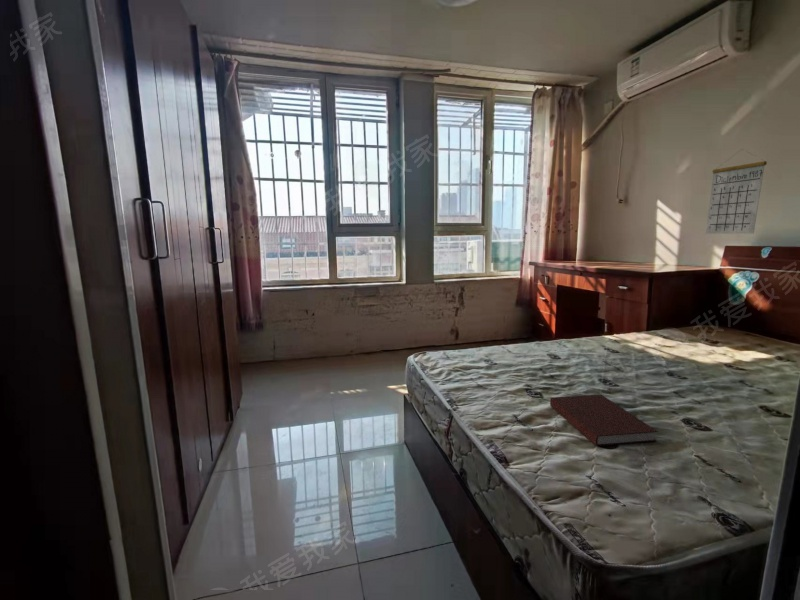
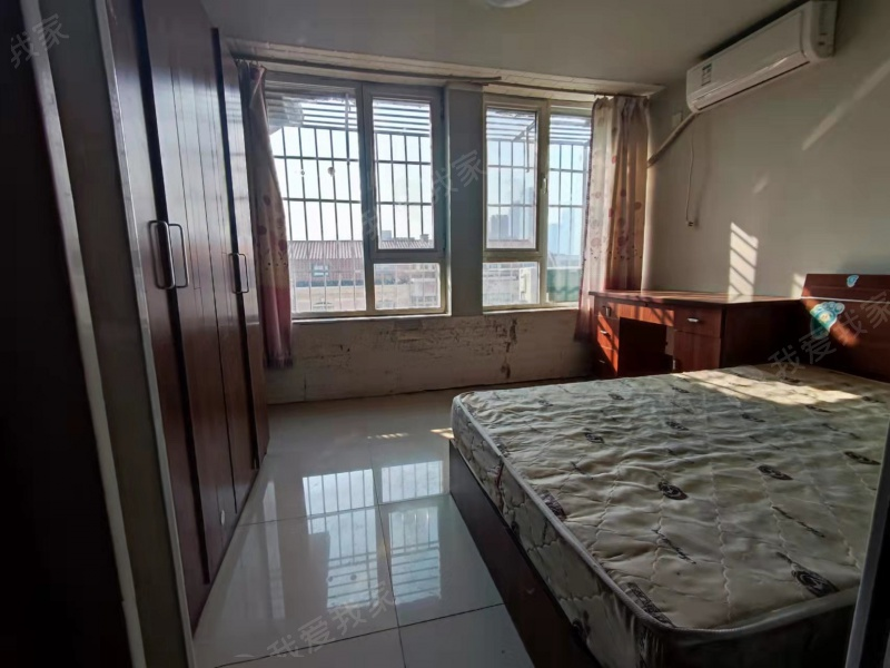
- calendar [704,148,768,235]
- notebook [549,394,659,447]
